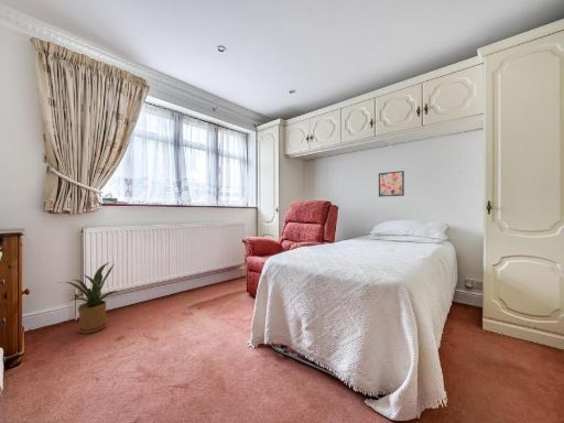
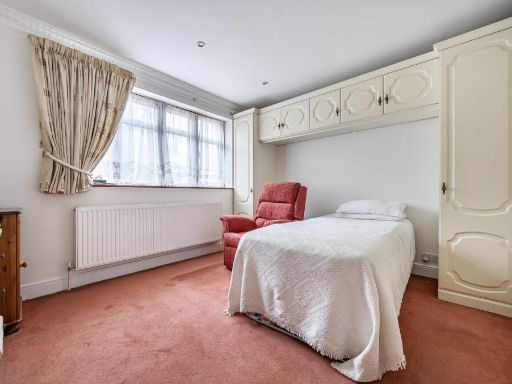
- house plant [57,261,118,335]
- wall art [378,170,405,198]
